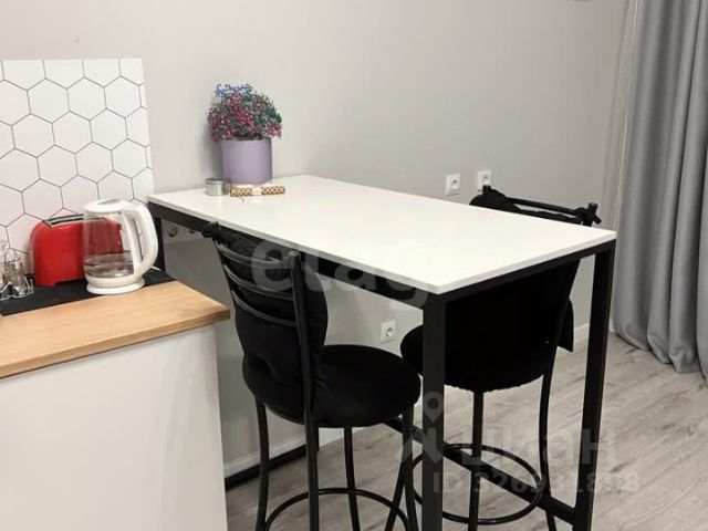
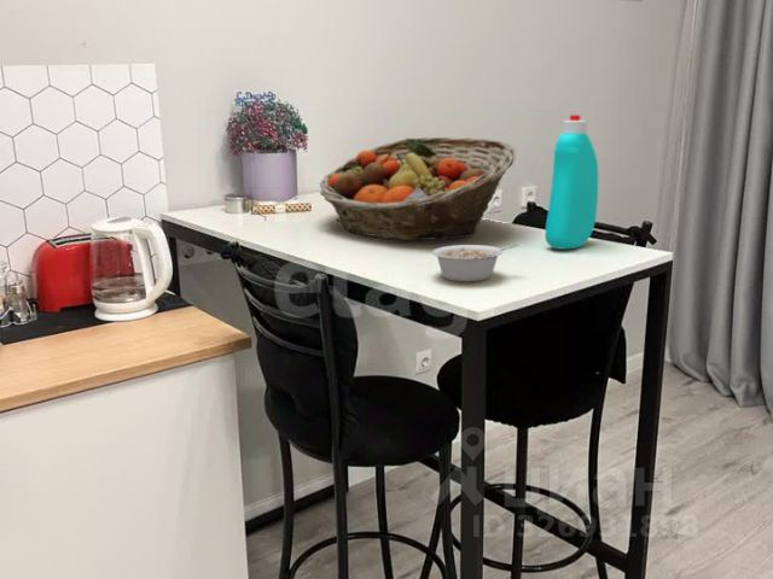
+ bottle [544,113,599,251]
+ legume [431,244,518,282]
+ fruit basket [319,136,517,241]
